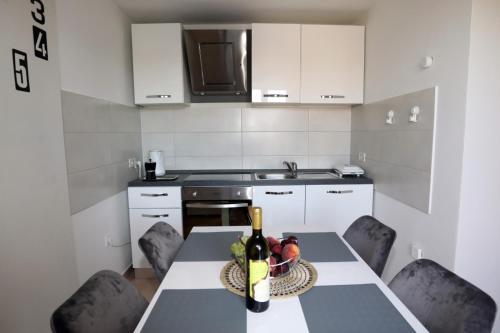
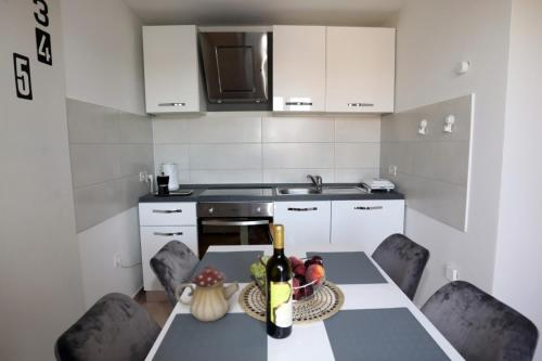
+ teapot [175,263,241,323]
